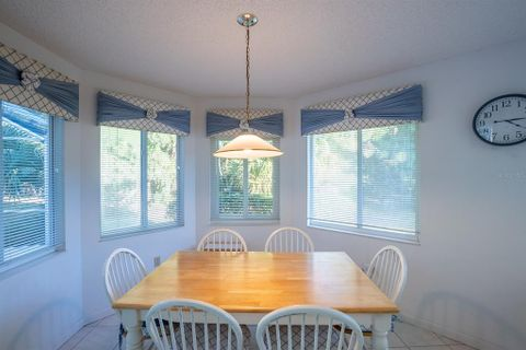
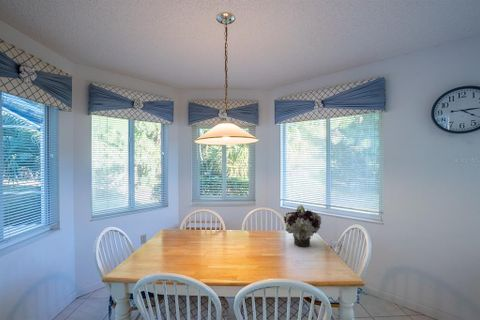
+ flower arrangement [283,204,322,248]
